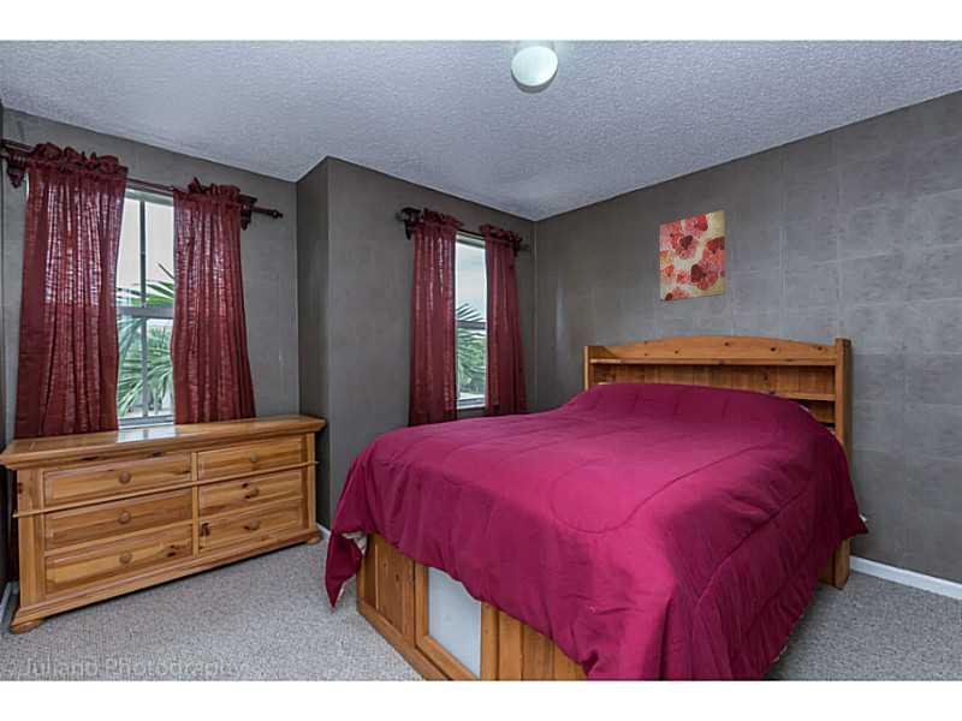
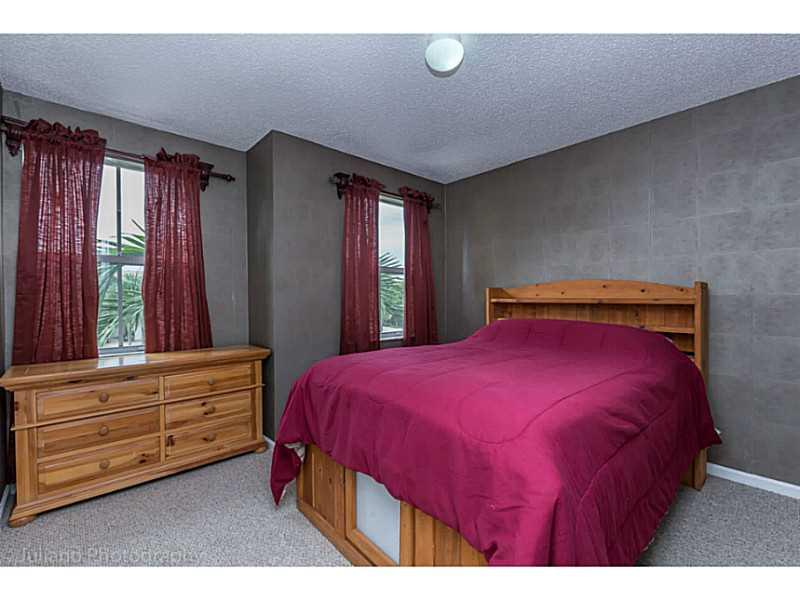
- wall art [658,209,726,303]
